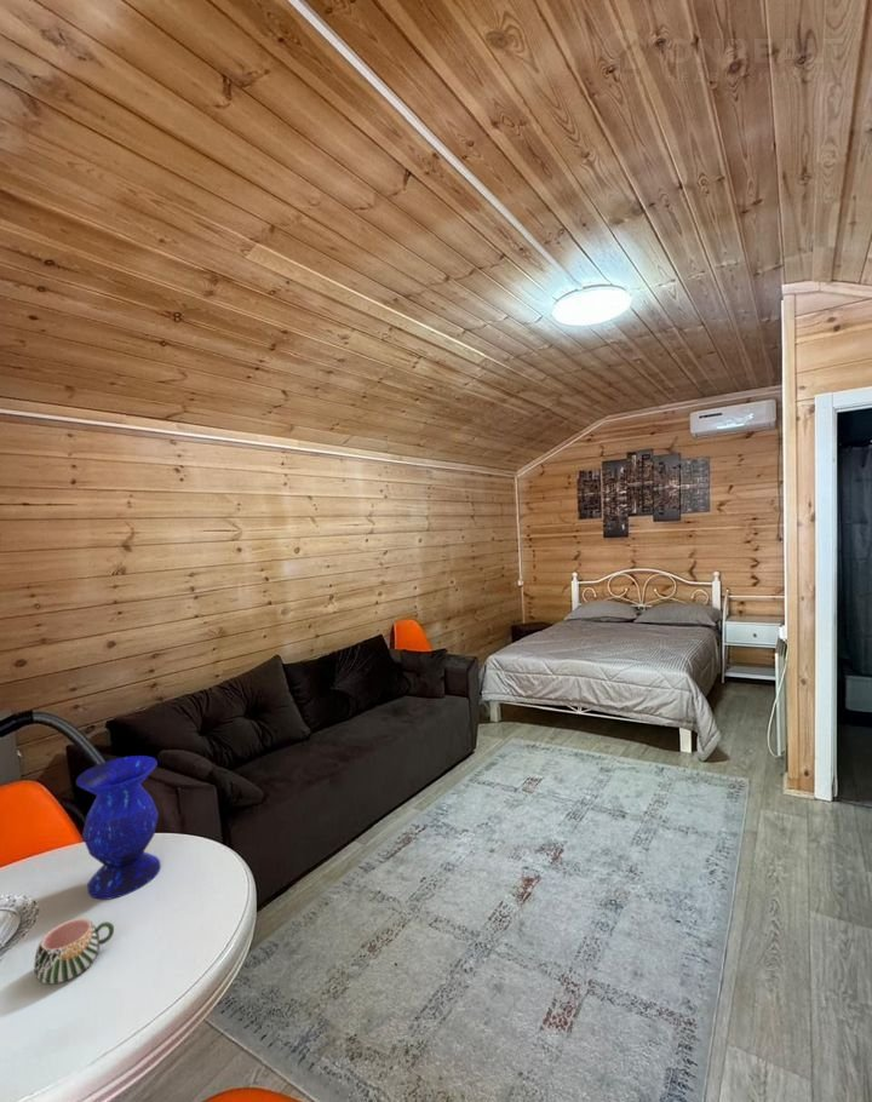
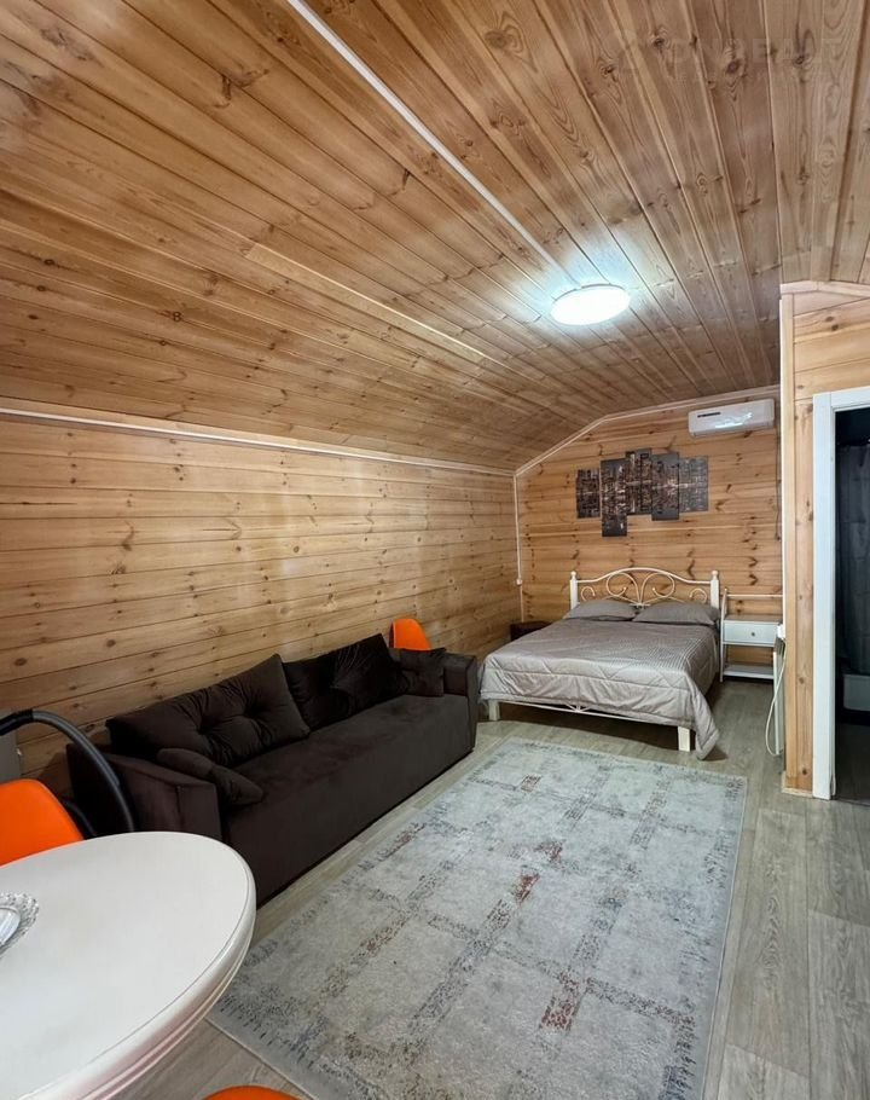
- mug [33,917,115,985]
- vase [75,754,161,901]
